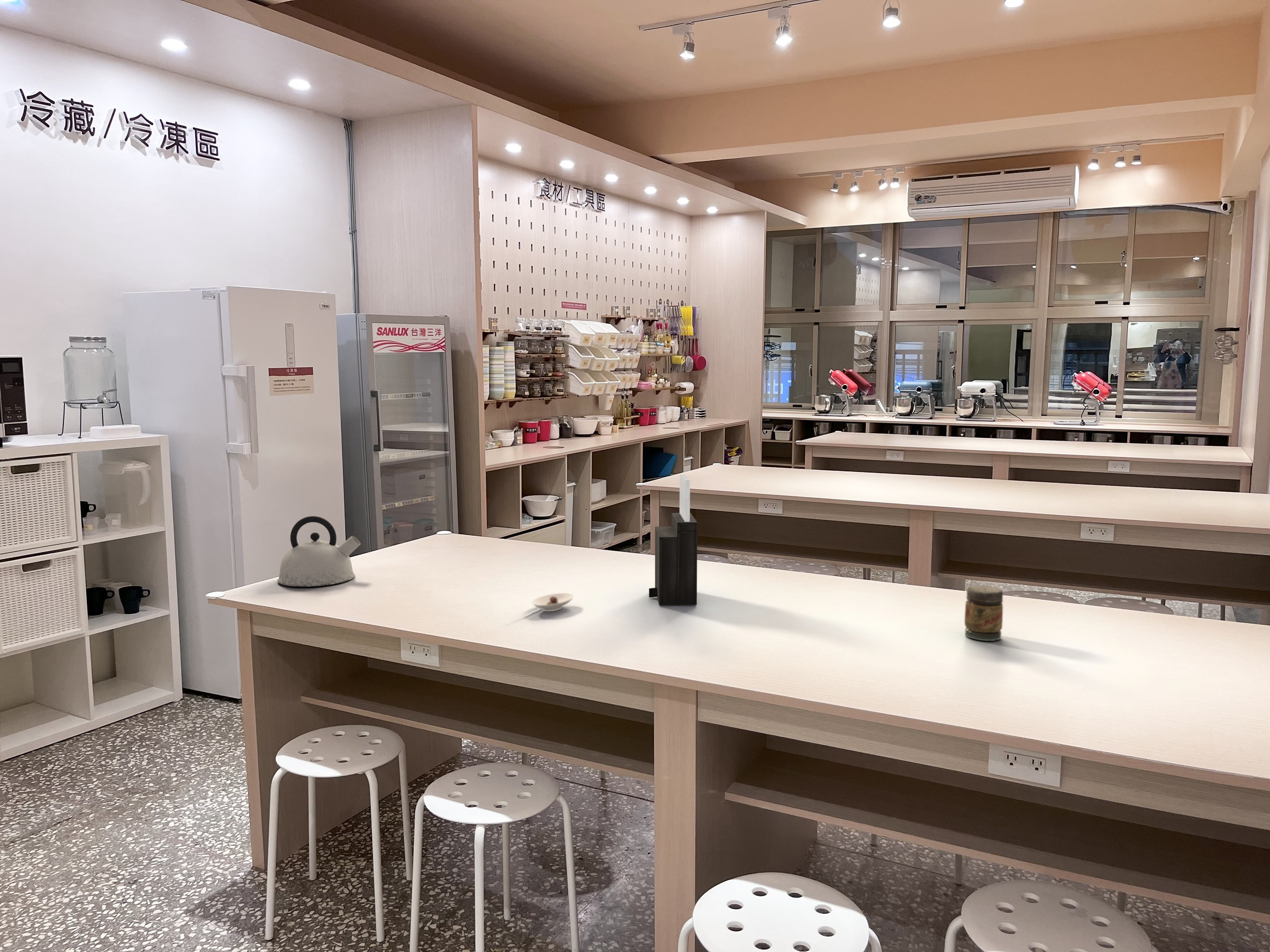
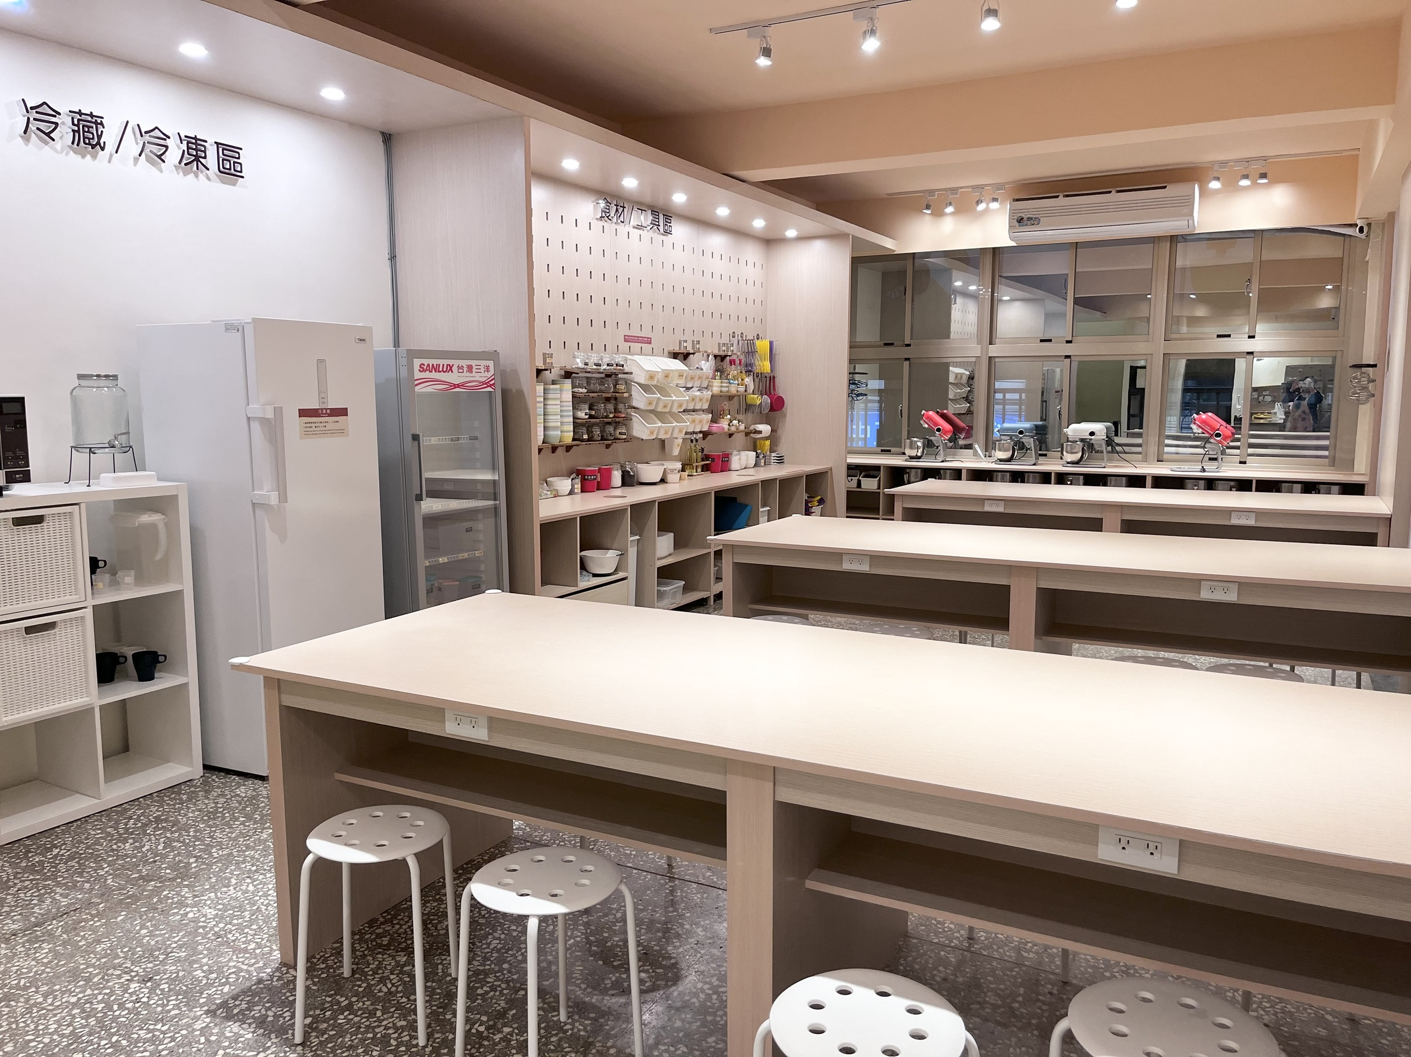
- kettle [277,516,361,587]
- knife block [648,473,698,606]
- jar [964,585,1003,642]
- saucer [531,592,575,612]
